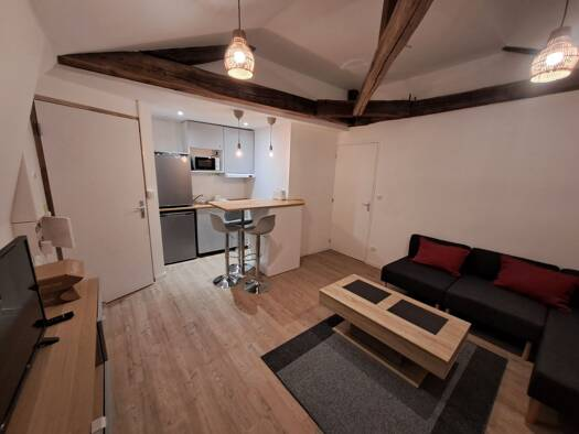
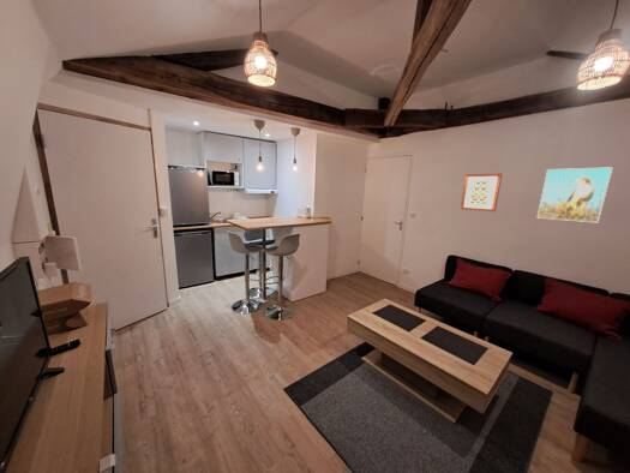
+ wall art [460,172,503,212]
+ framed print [536,166,613,223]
